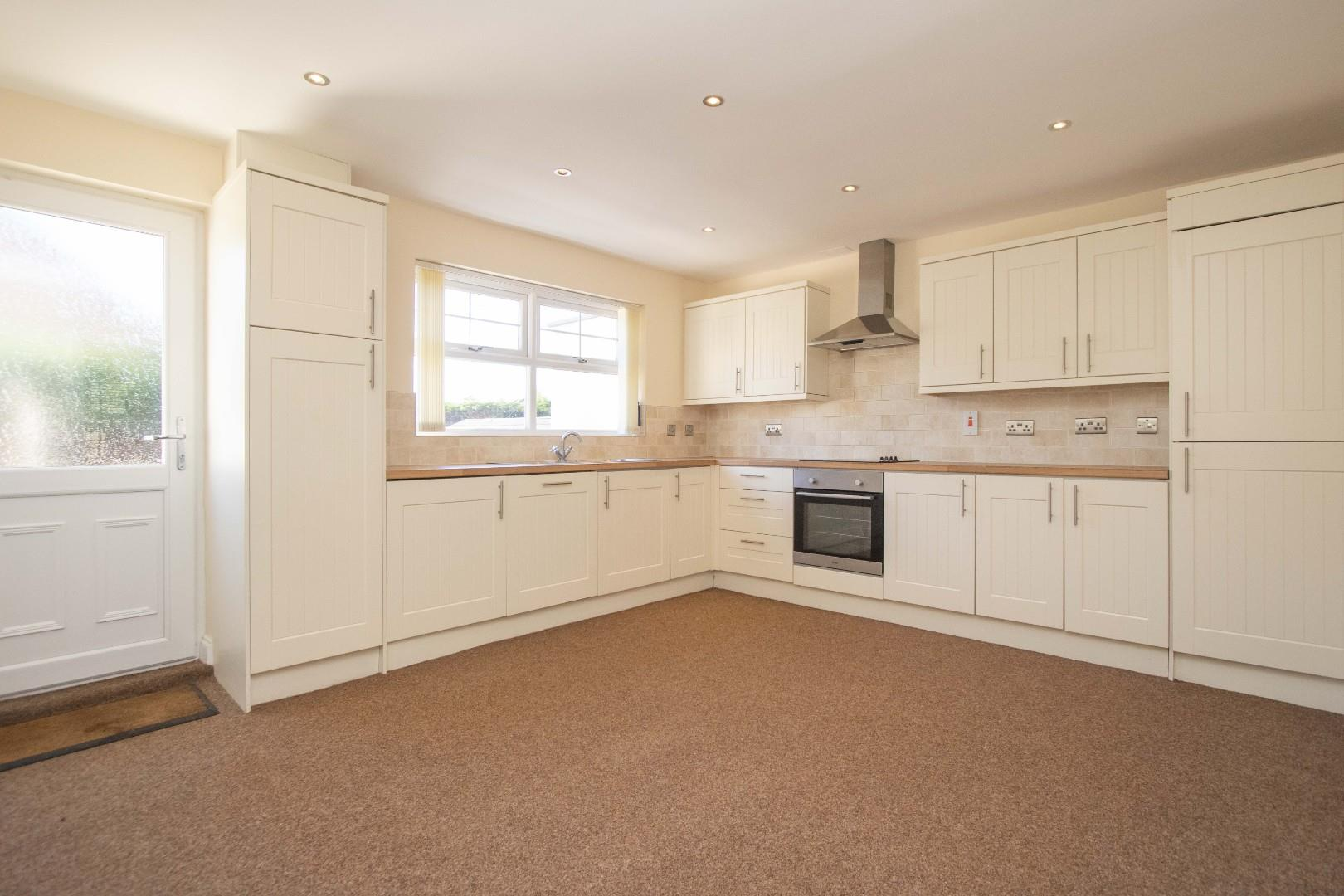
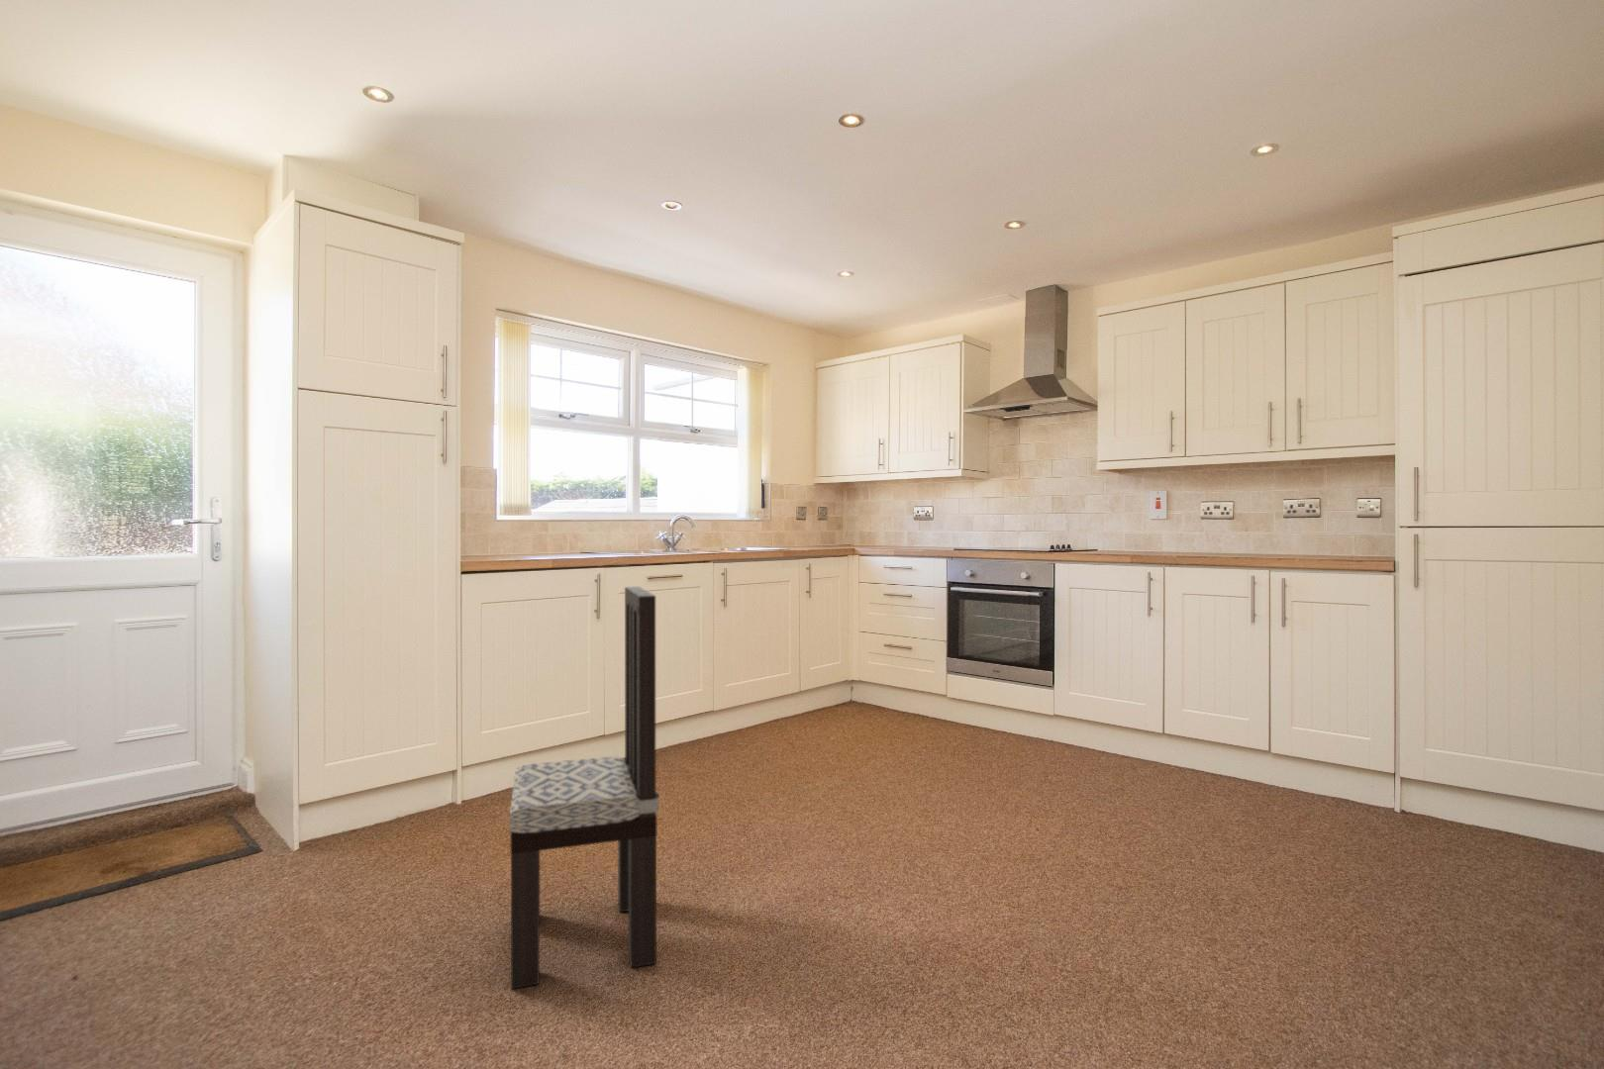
+ dining chair [508,586,660,990]
